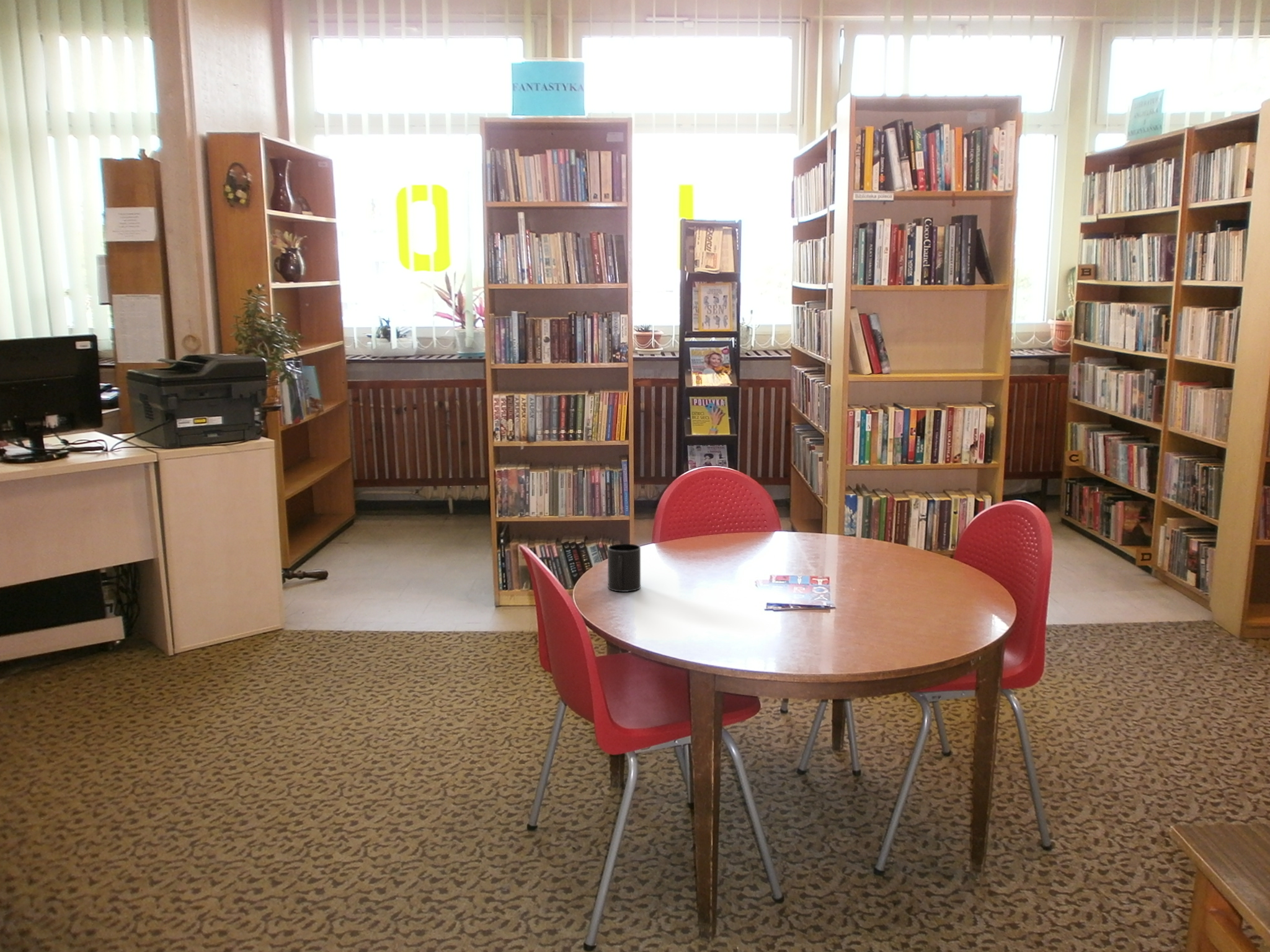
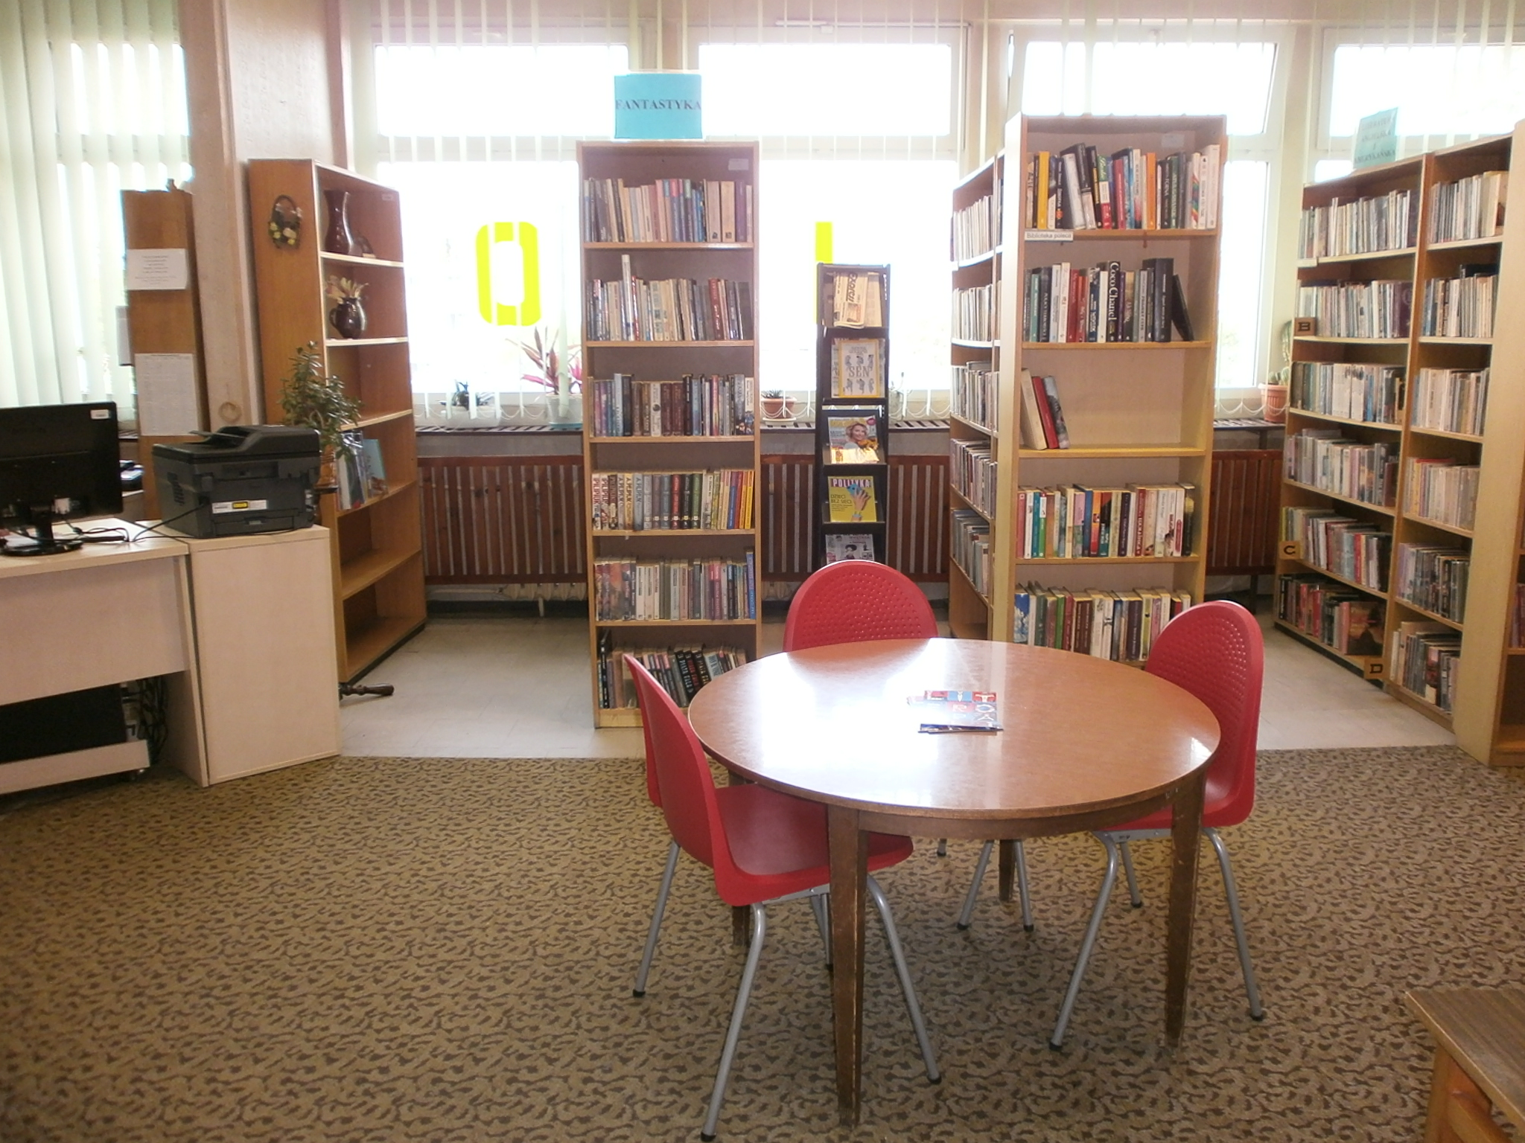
- mug [607,543,641,593]
